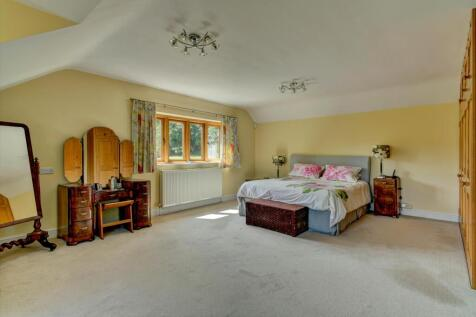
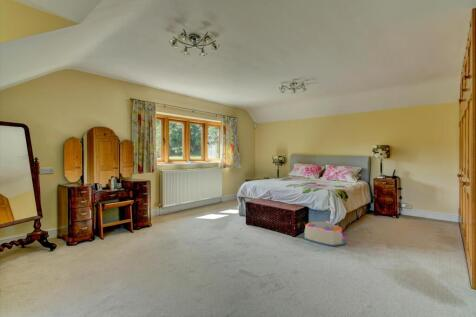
+ storage bin [303,220,347,247]
